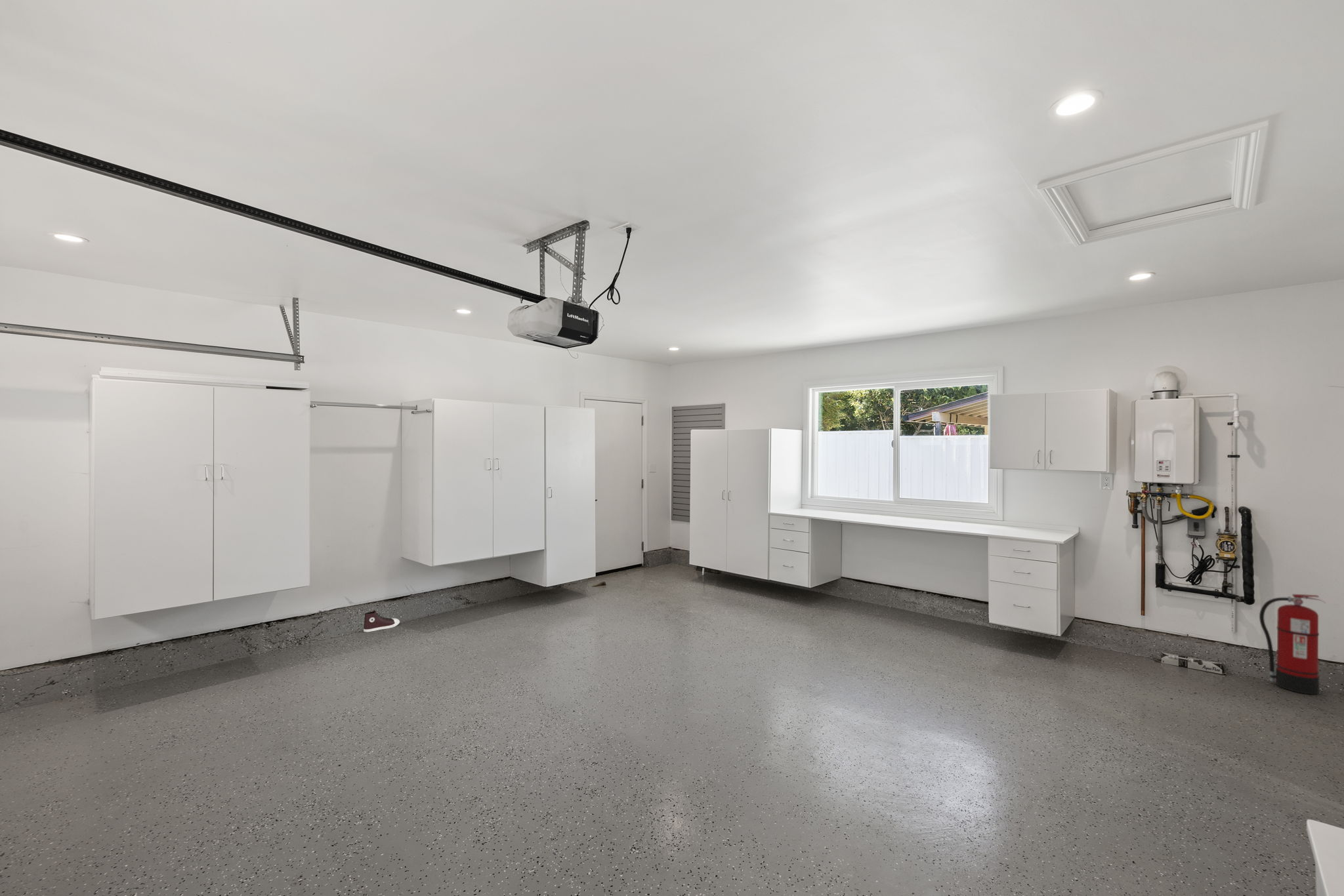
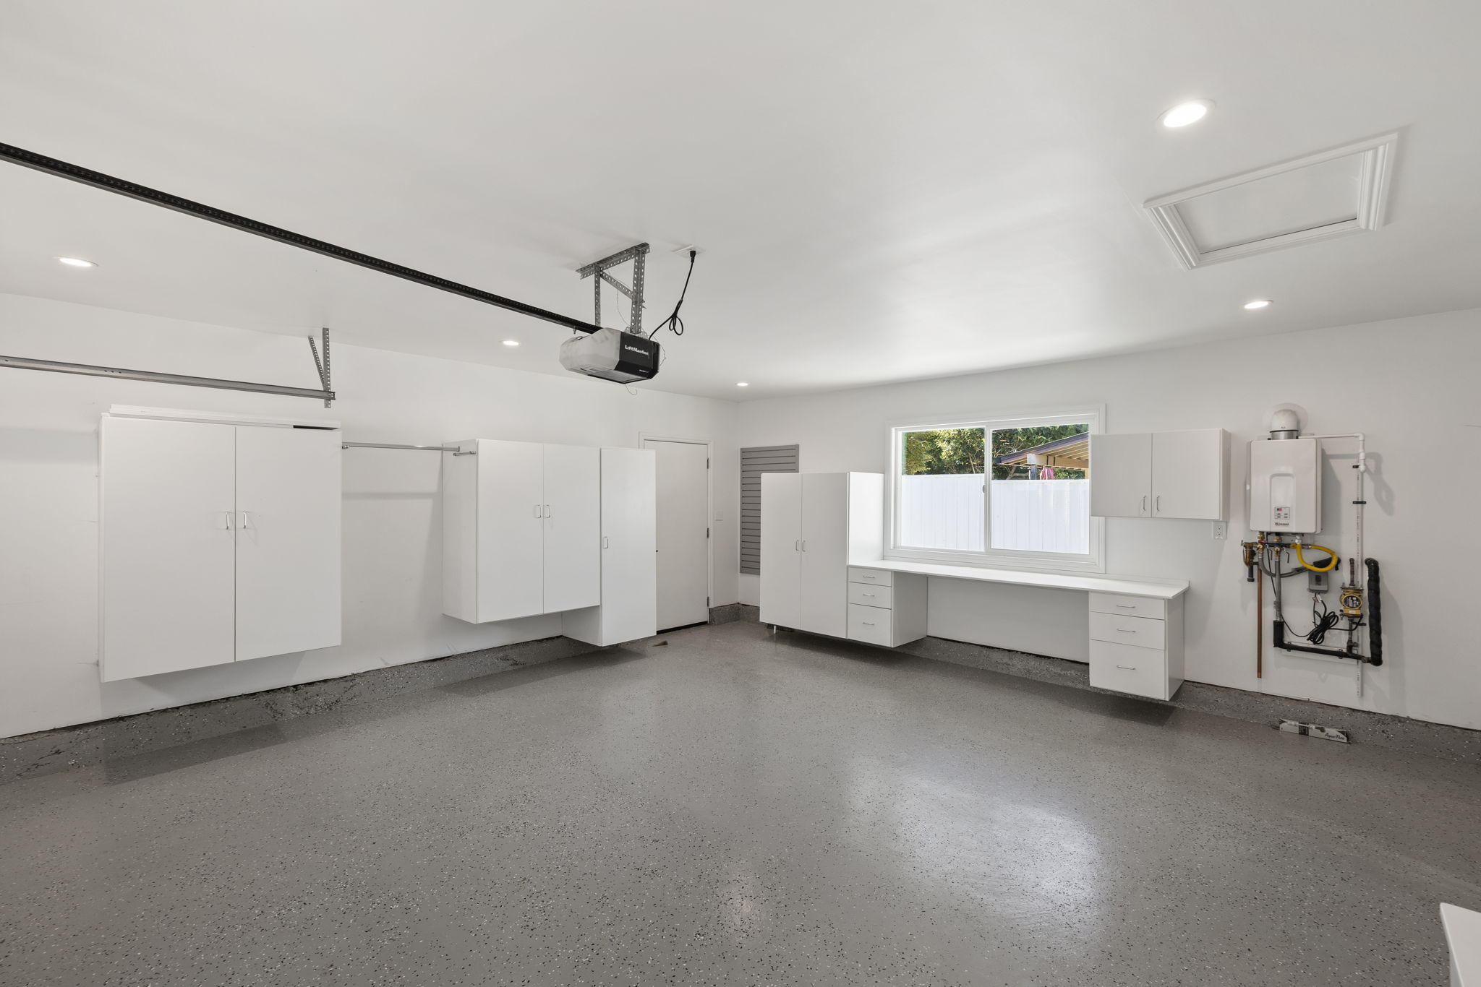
- fire extinguisher [1259,594,1326,695]
- shoe [363,610,400,632]
